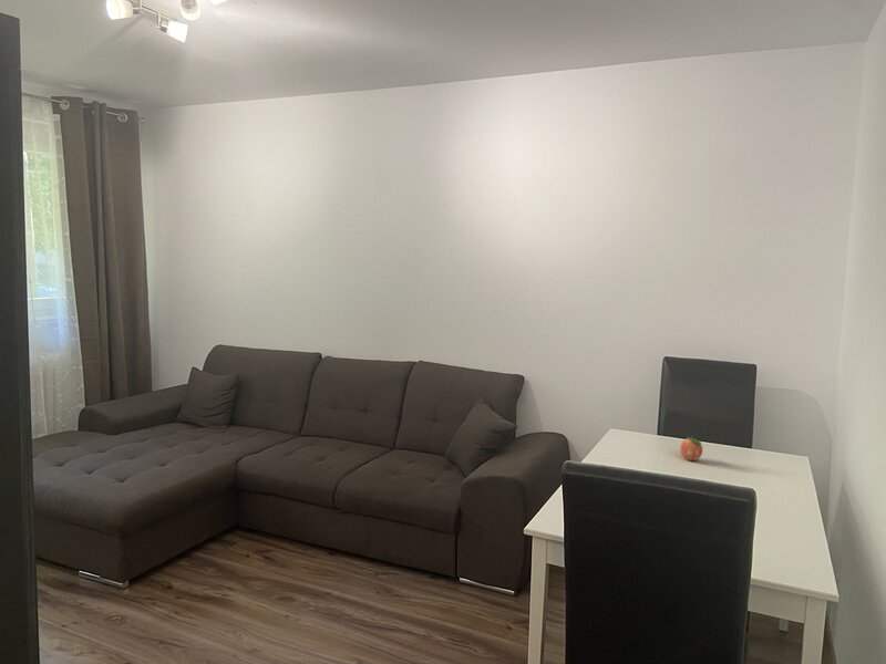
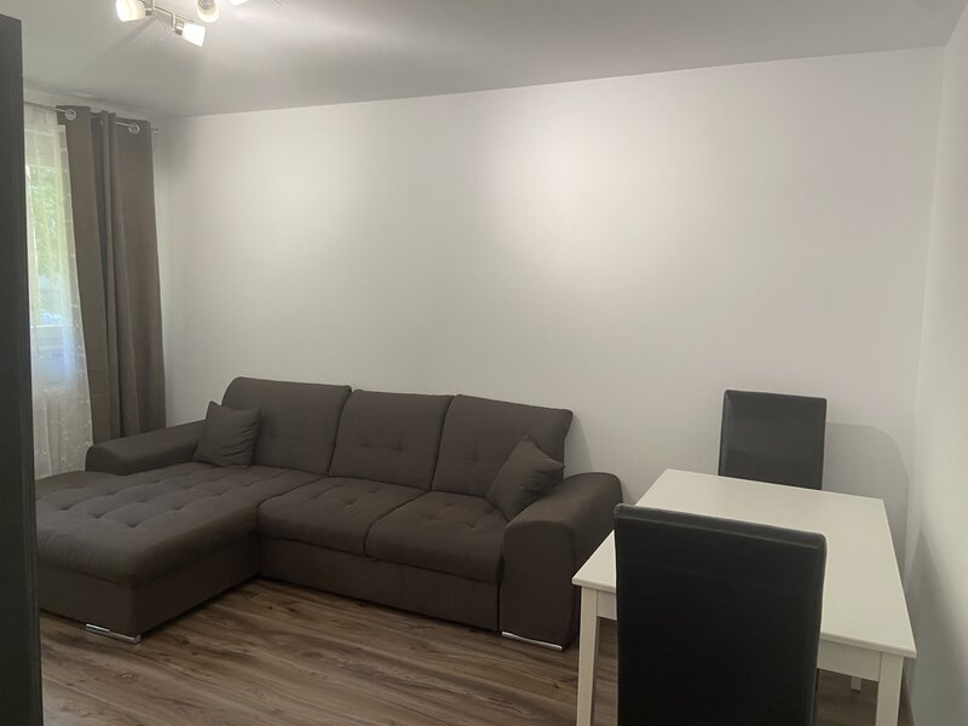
- fruit [679,435,703,461]
